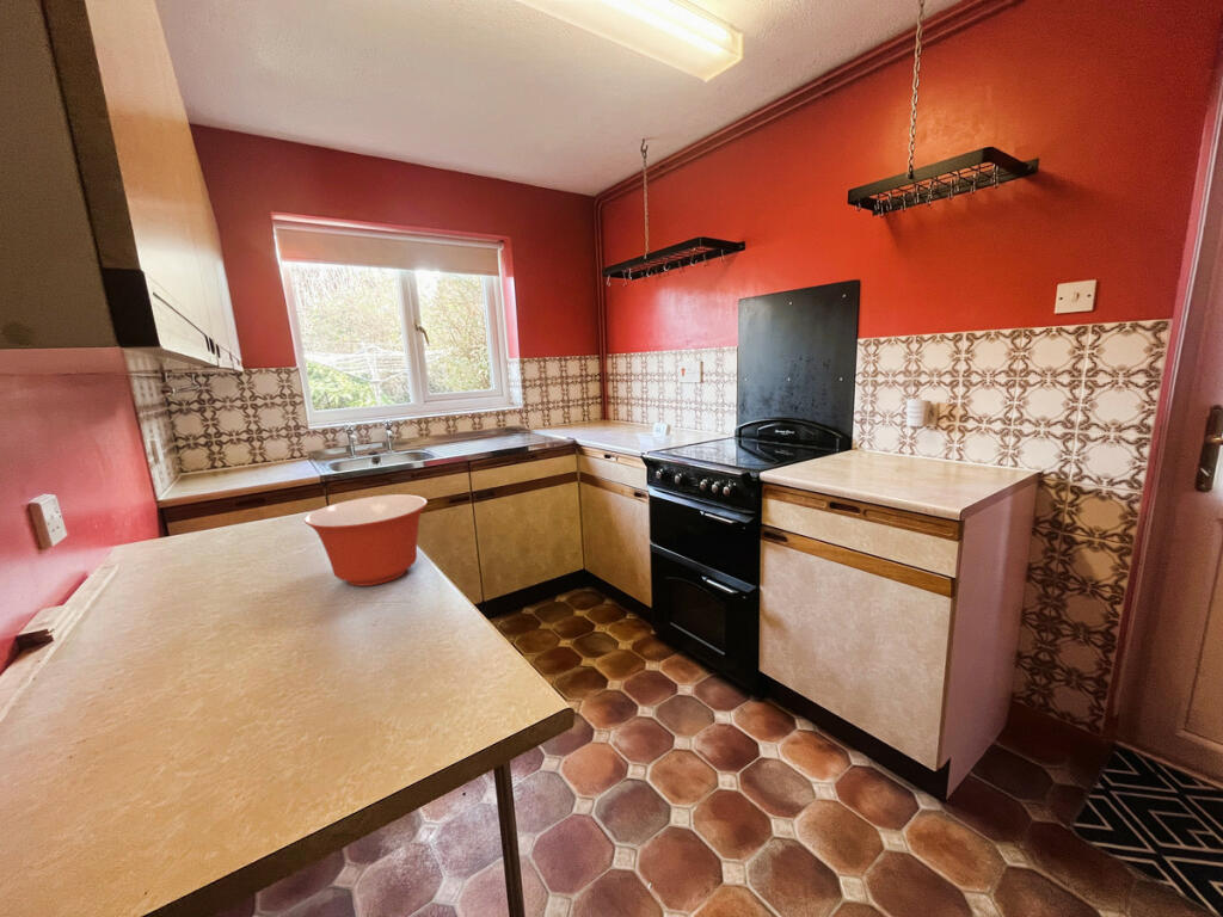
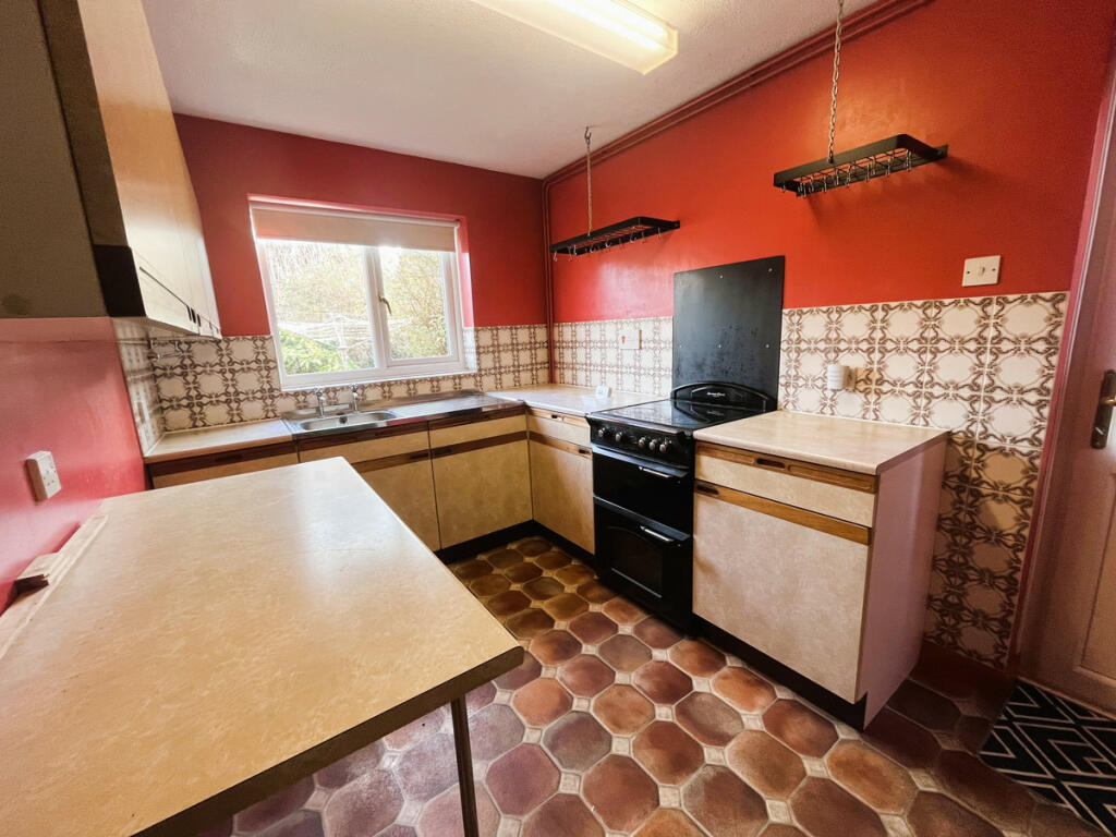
- mixing bowl [303,493,429,587]
